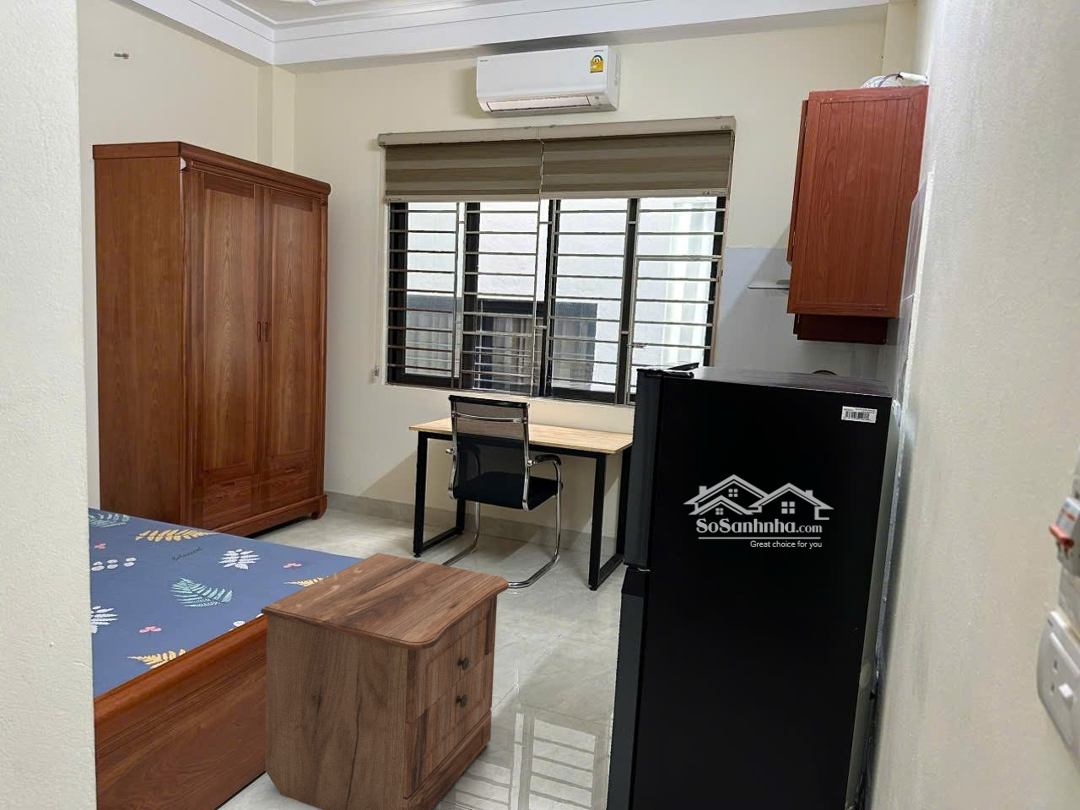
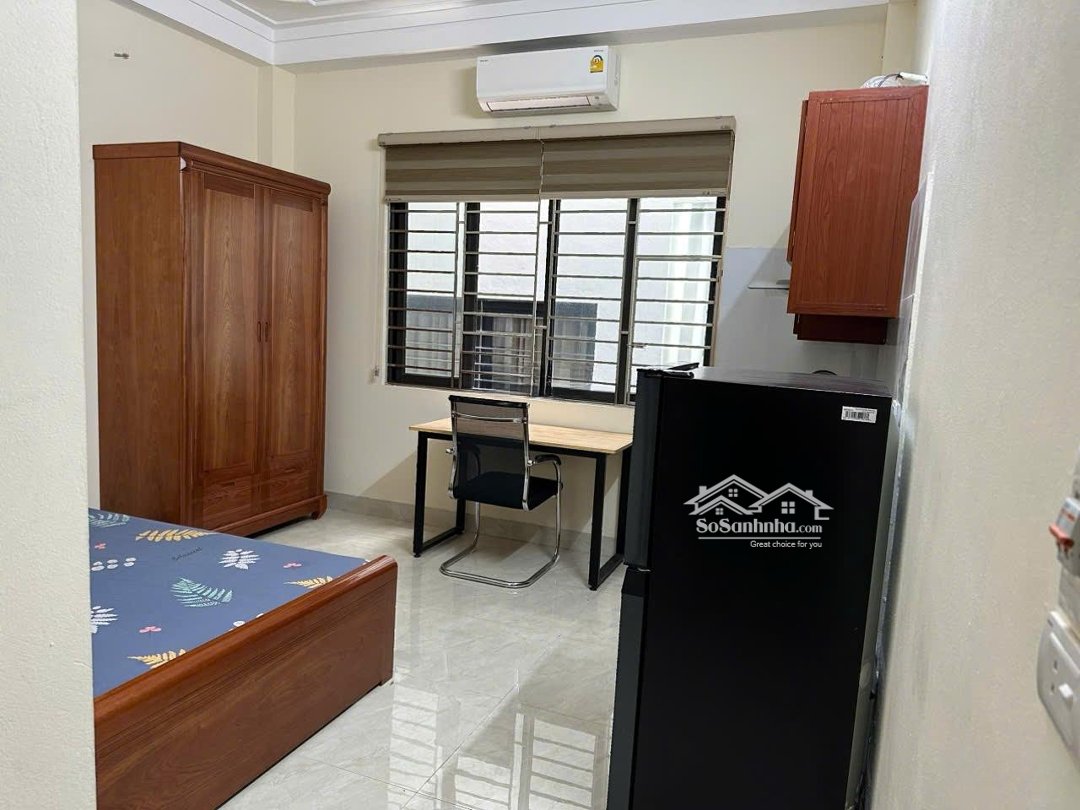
- nightstand [260,552,510,810]
